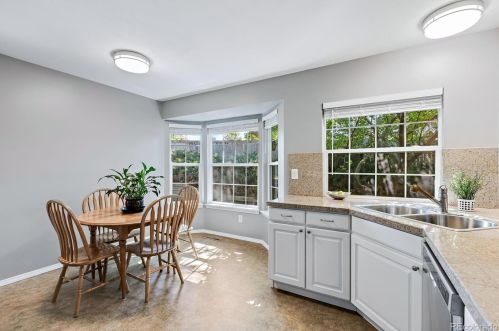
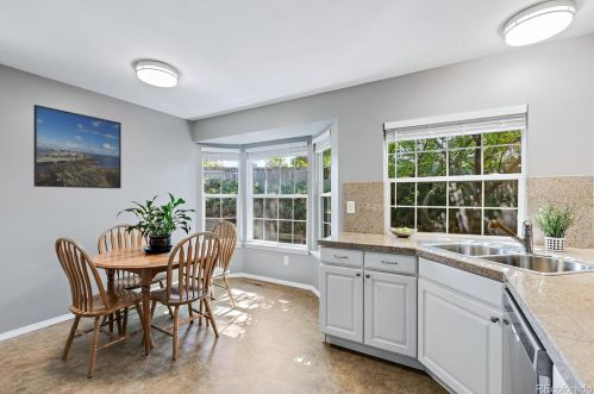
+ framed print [32,104,123,189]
